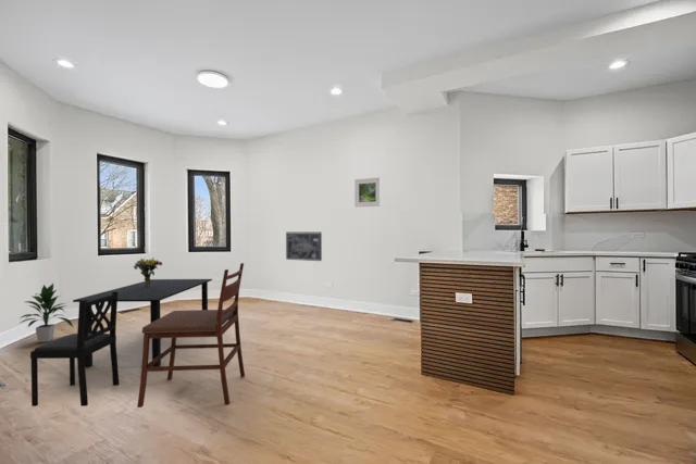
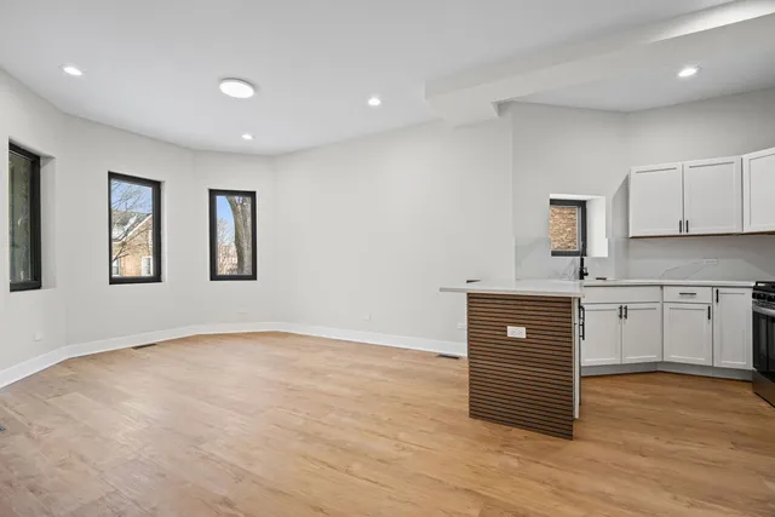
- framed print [353,176,382,209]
- bouquet [133,256,163,287]
- dining chair [136,262,246,409]
- indoor plant [18,283,74,343]
- dining set [29,278,213,407]
- wall art [285,231,323,262]
